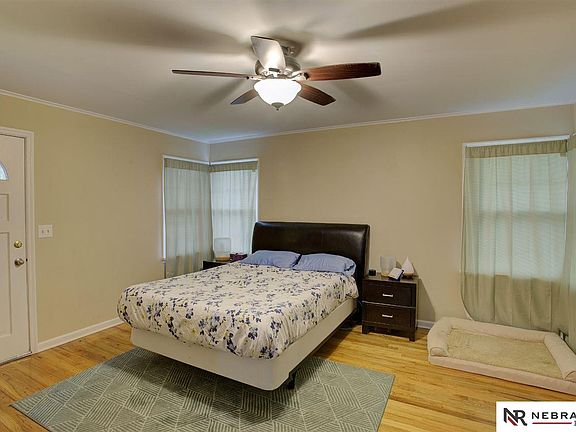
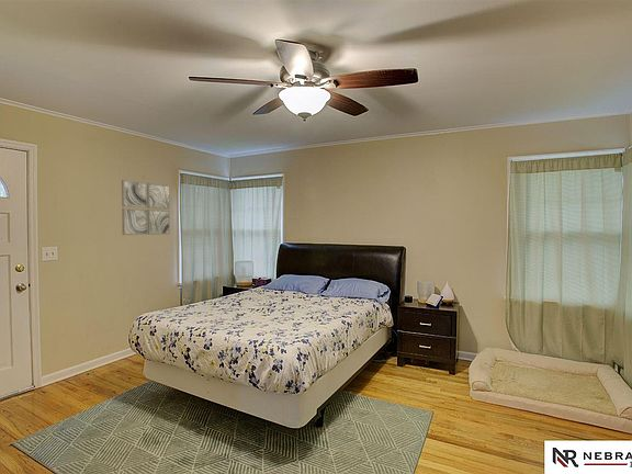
+ wall art [121,179,171,236]
